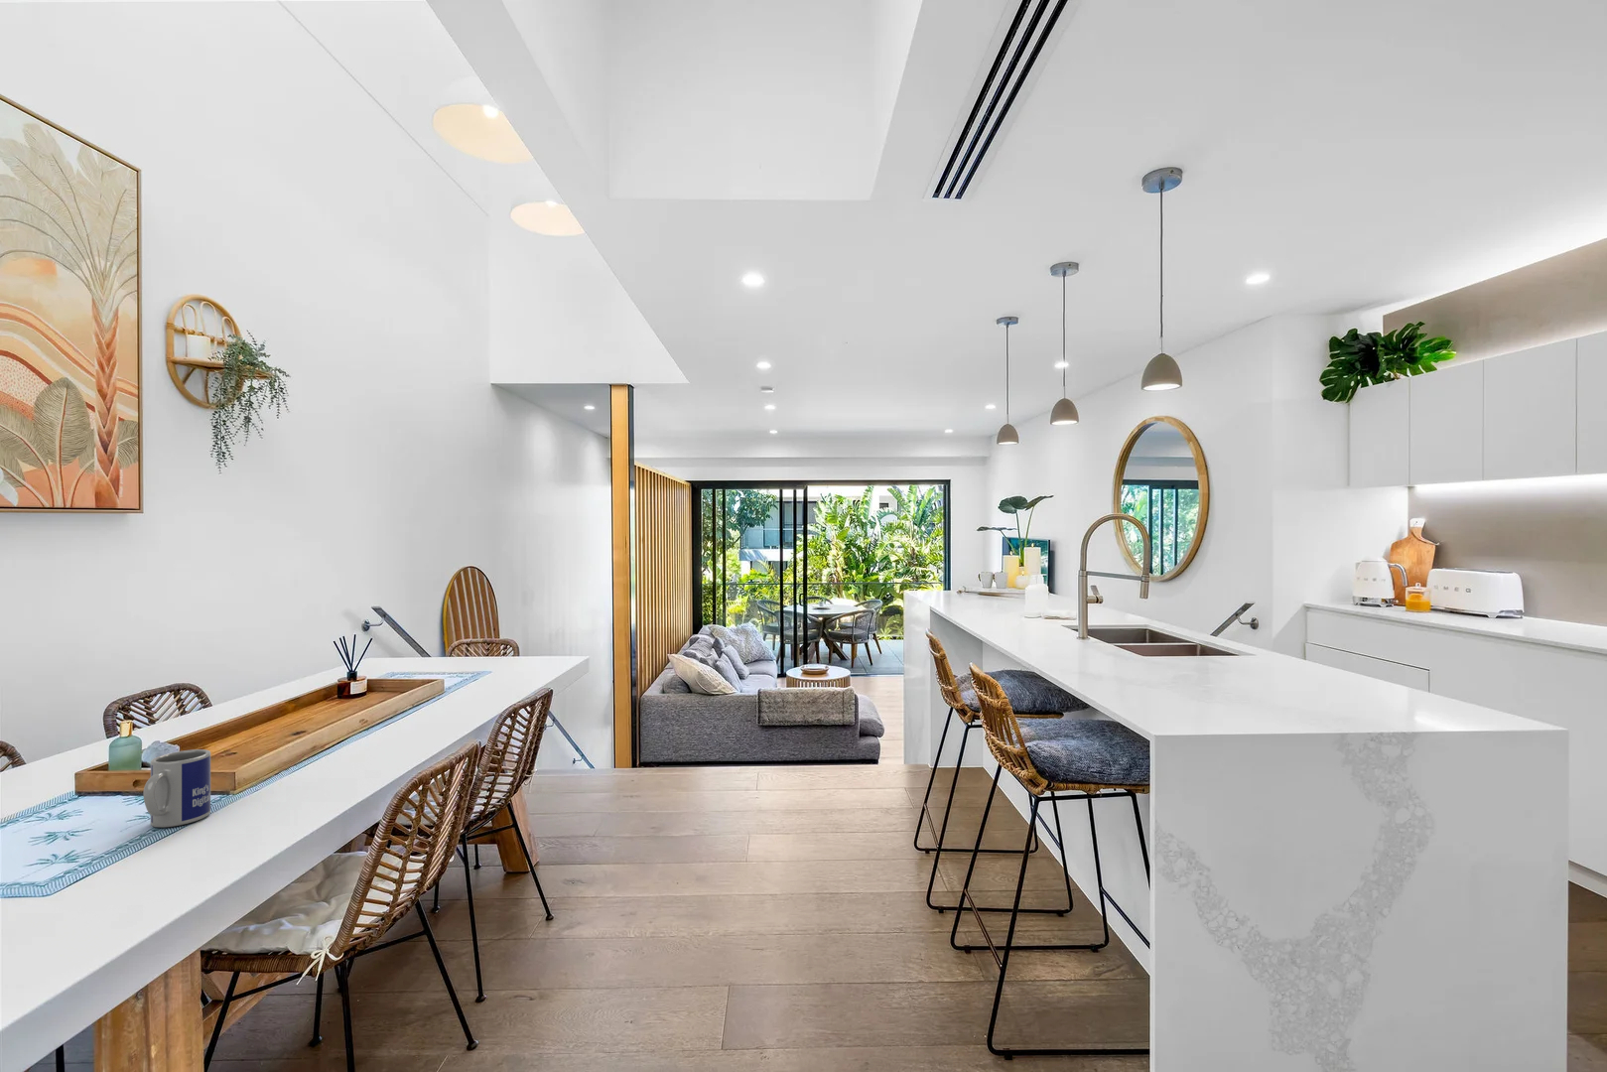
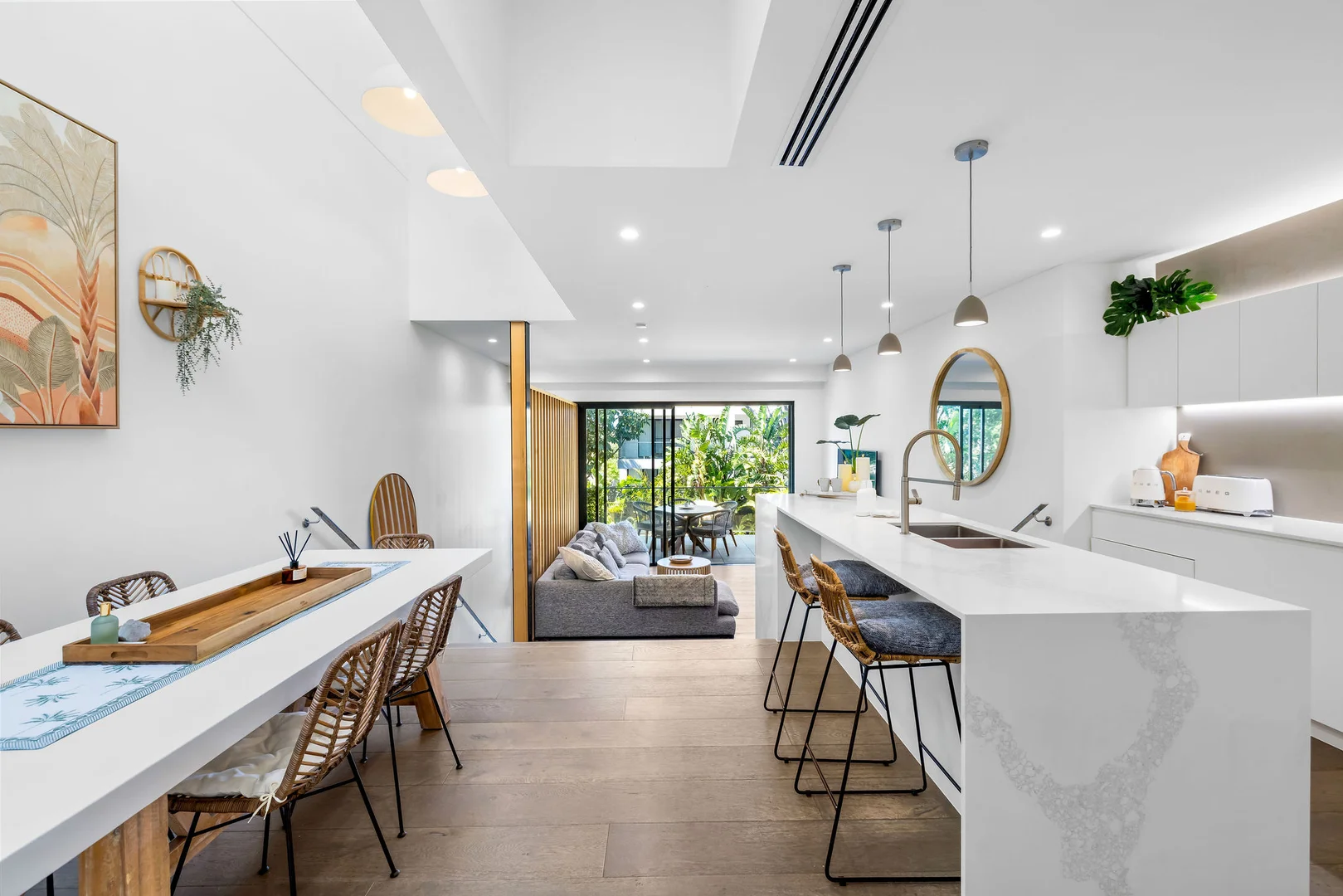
- mug [142,749,212,828]
